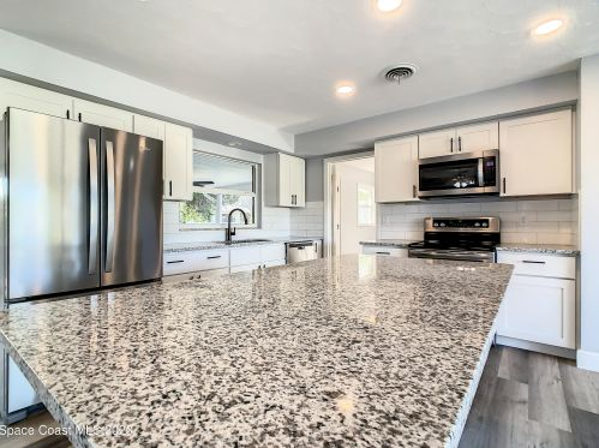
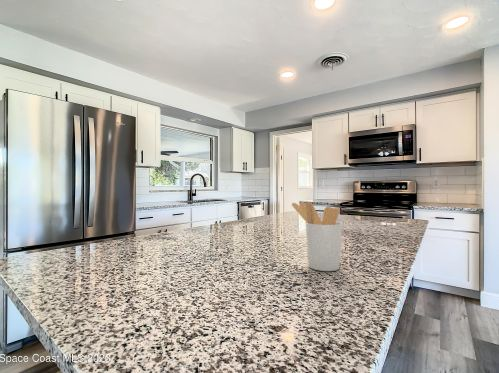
+ utensil holder [291,200,343,272]
